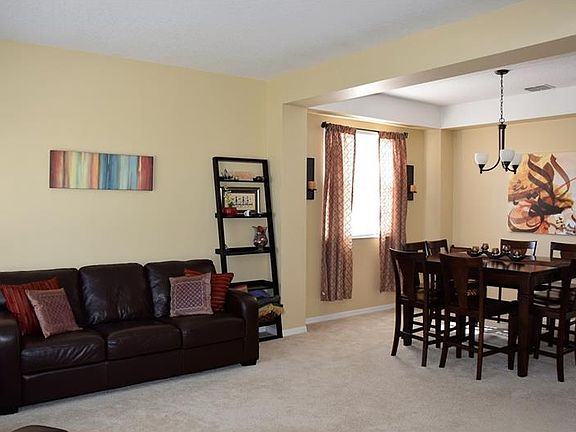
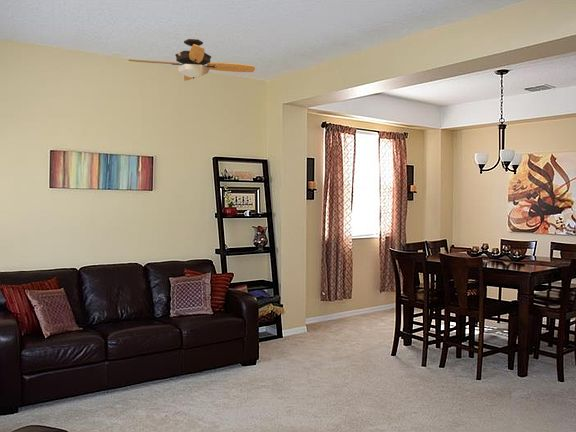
+ ceiling fan [127,38,256,82]
